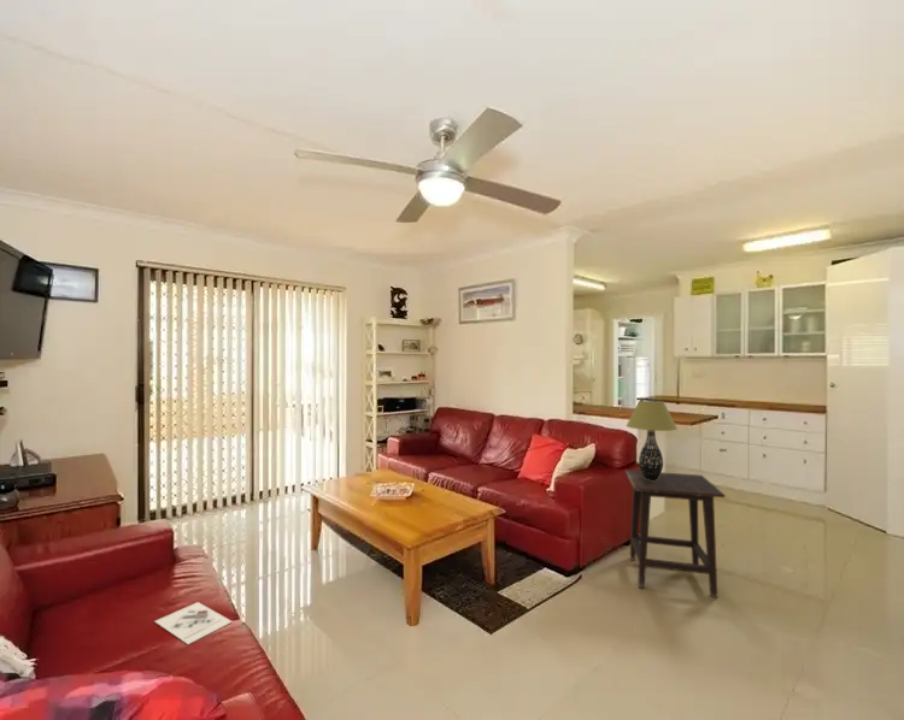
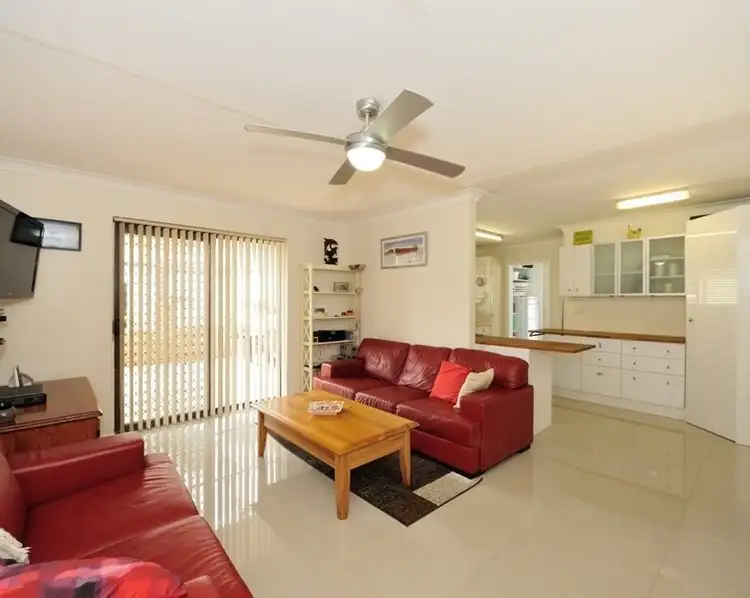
- table lamp [624,400,679,480]
- architectural model [154,601,233,645]
- side table [624,468,727,598]
